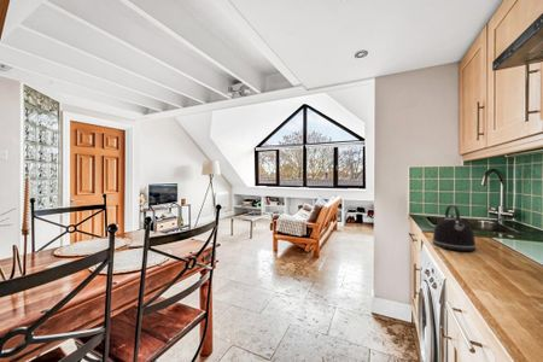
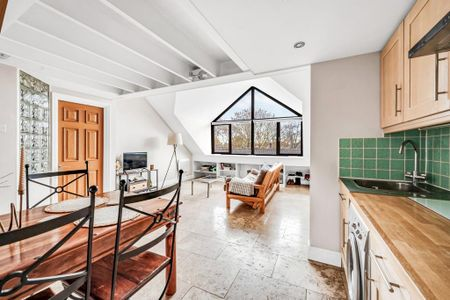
- kettle [431,203,478,252]
